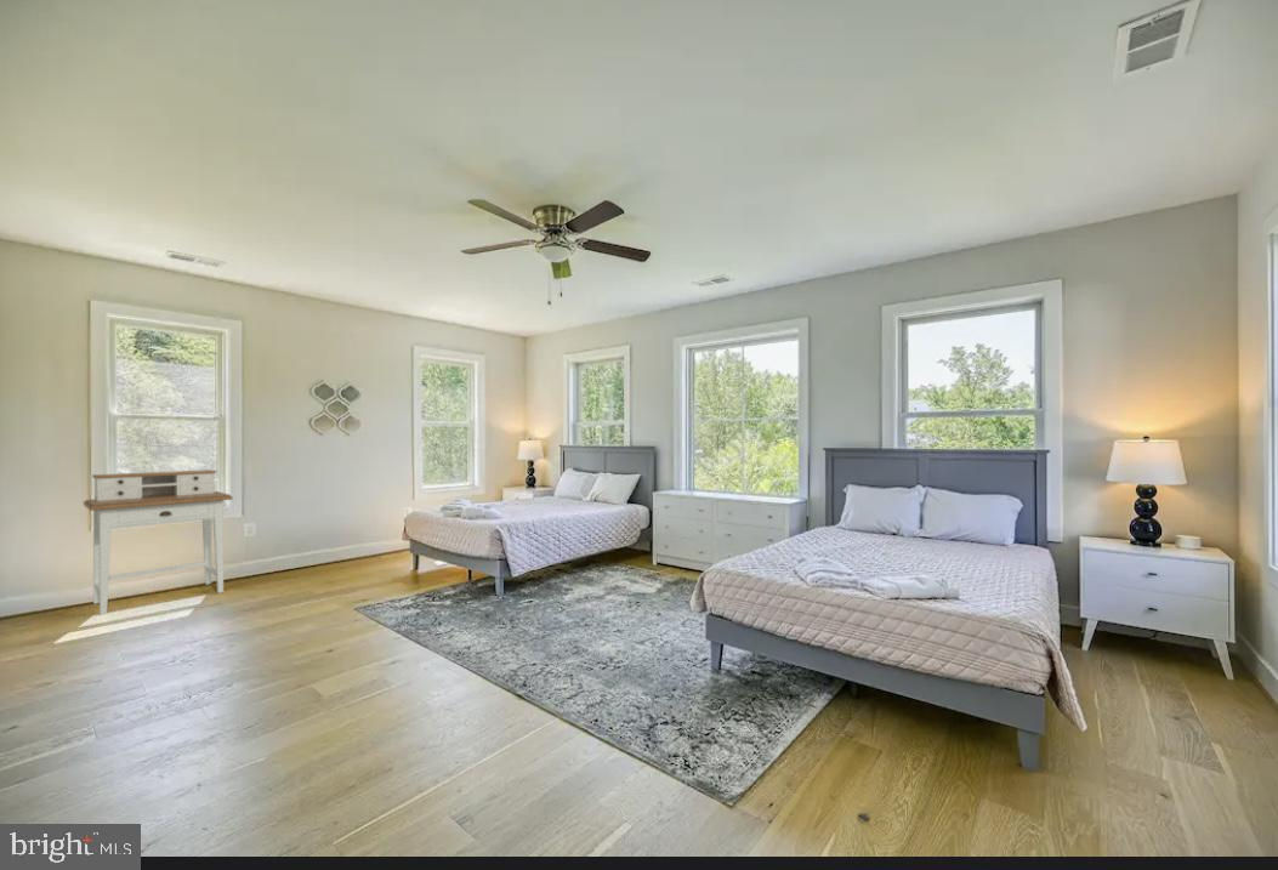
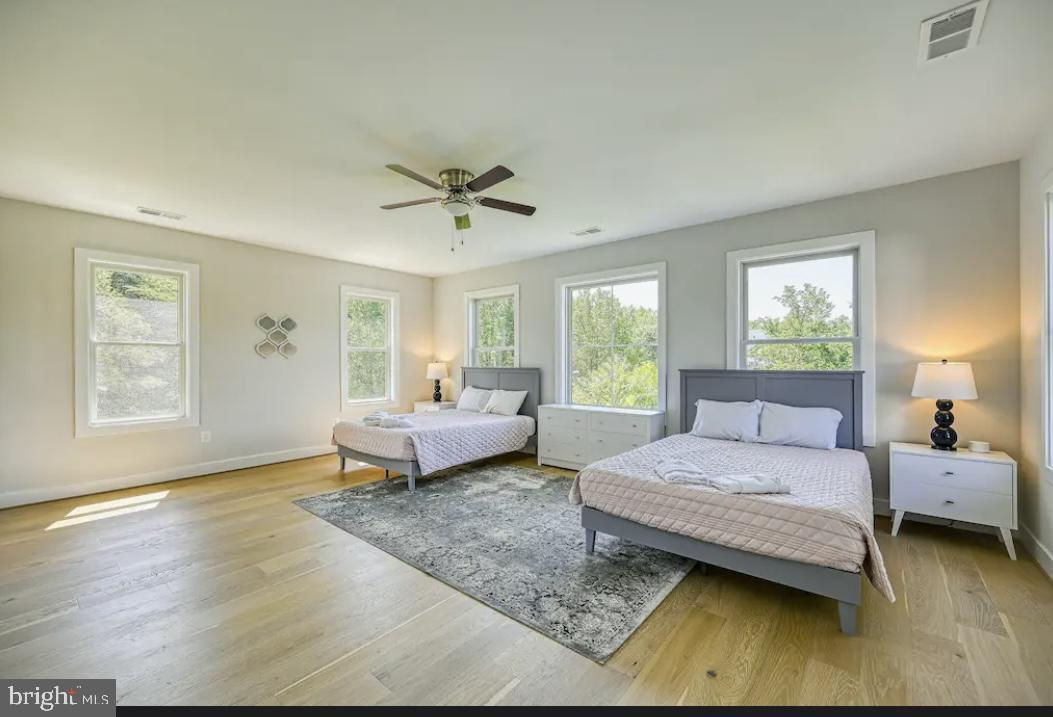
- desk [83,468,234,616]
